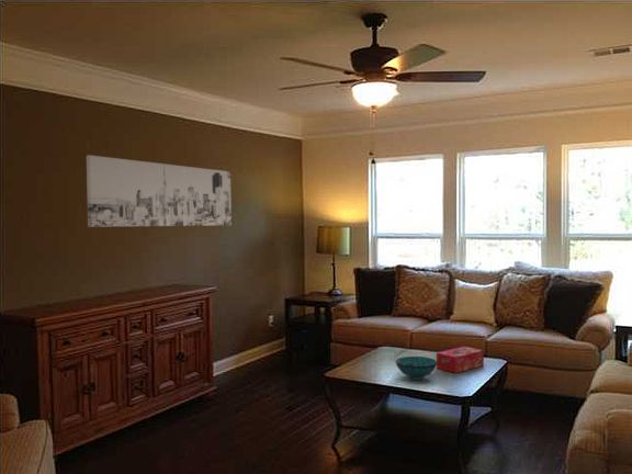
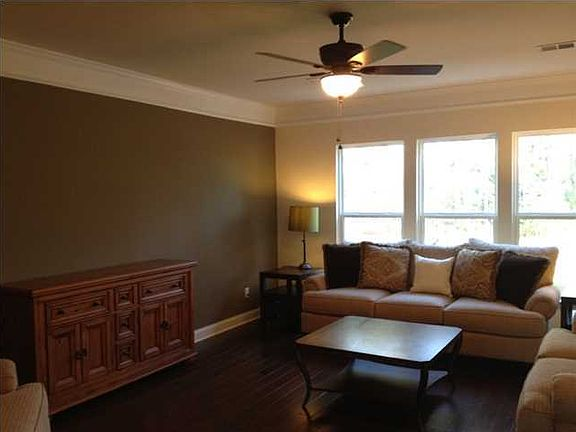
- decorative bowl [395,356,437,381]
- tissue box [436,346,485,374]
- wall art [86,154,233,228]
